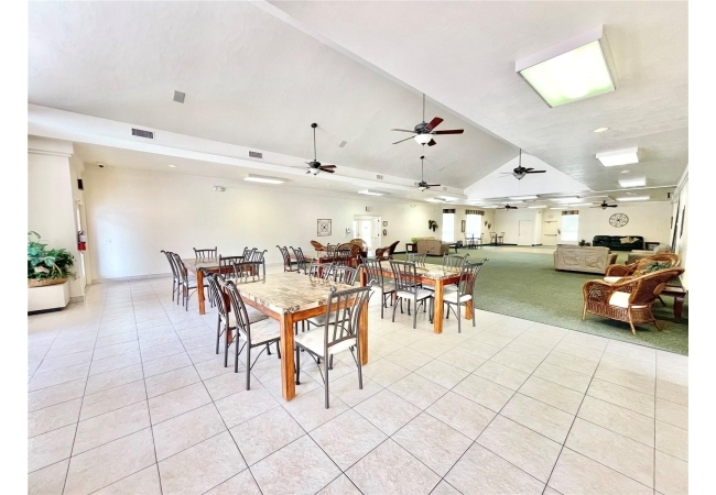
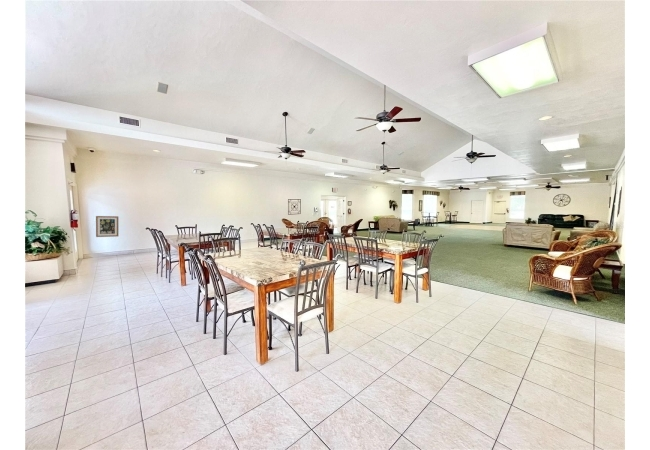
+ wall art [95,215,119,238]
